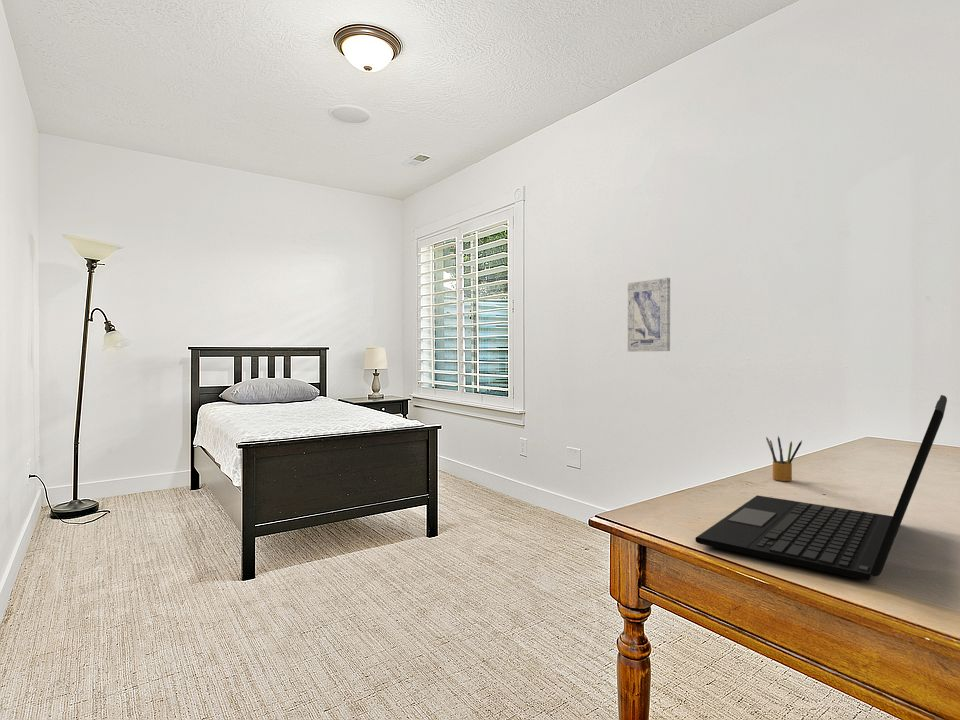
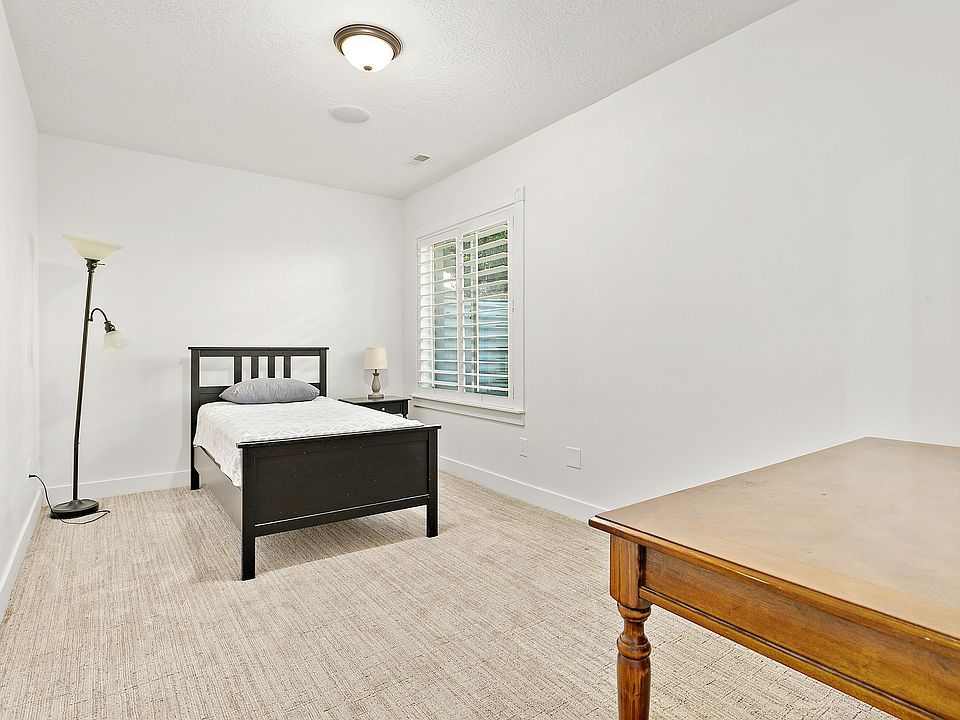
- wall art [627,277,671,352]
- pencil box [765,435,803,482]
- laptop [694,394,948,582]
